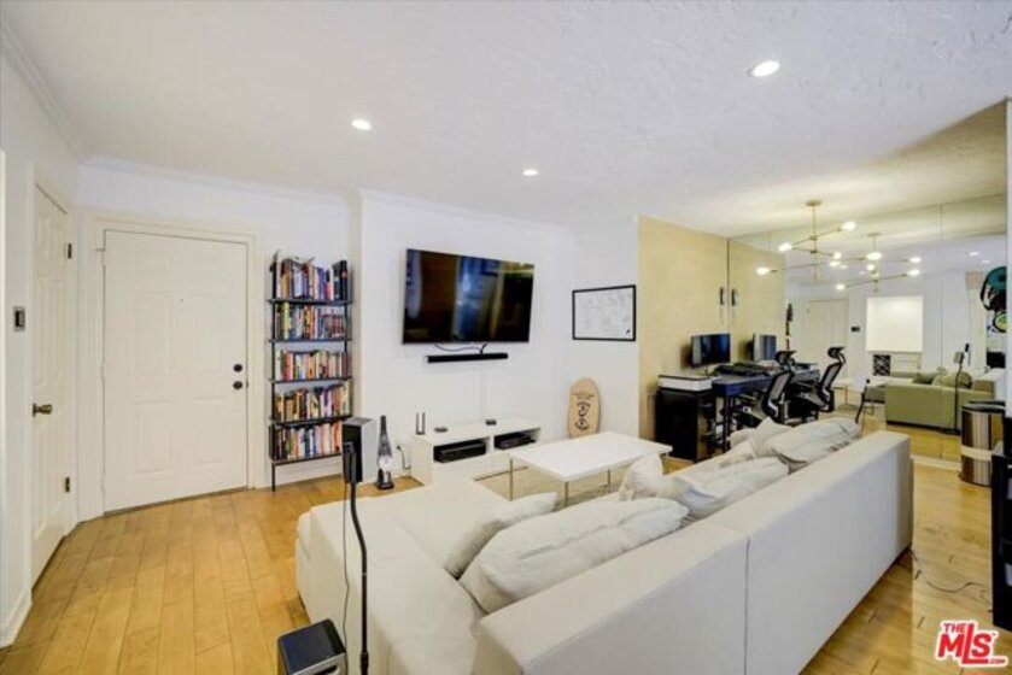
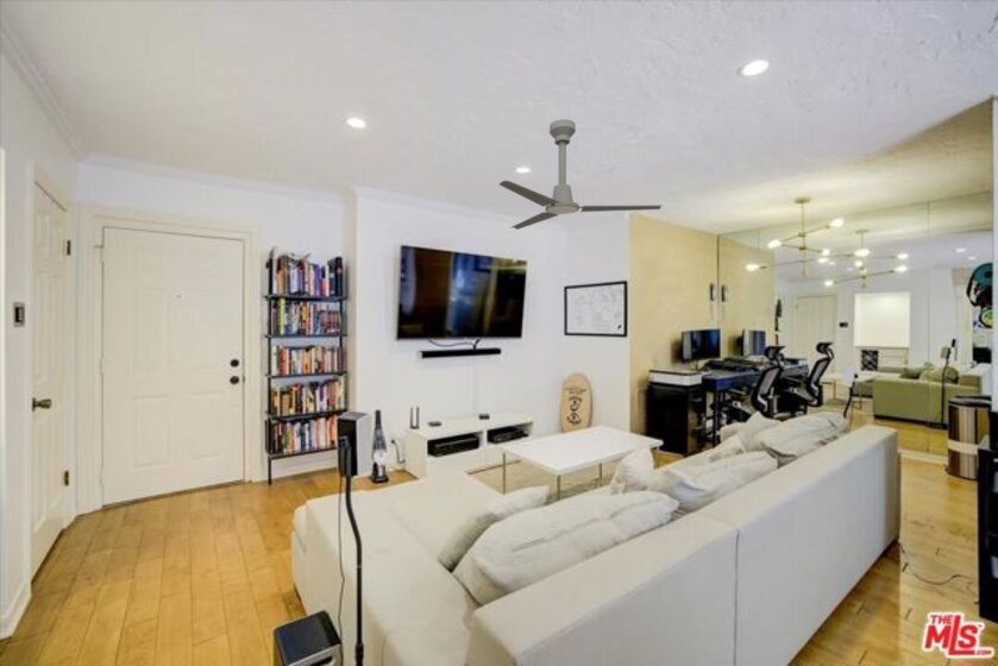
+ ceiling fan [498,118,664,231]
